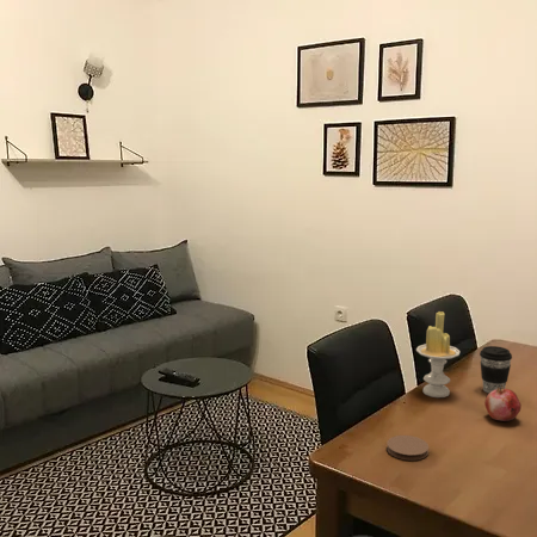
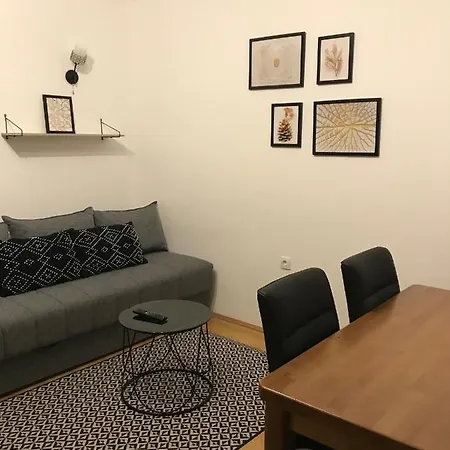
- coaster [385,434,430,462]
- candle [415,310,461,399]
- coffee cup [479,345,513,394]
- fruit [483,385,523,422]
